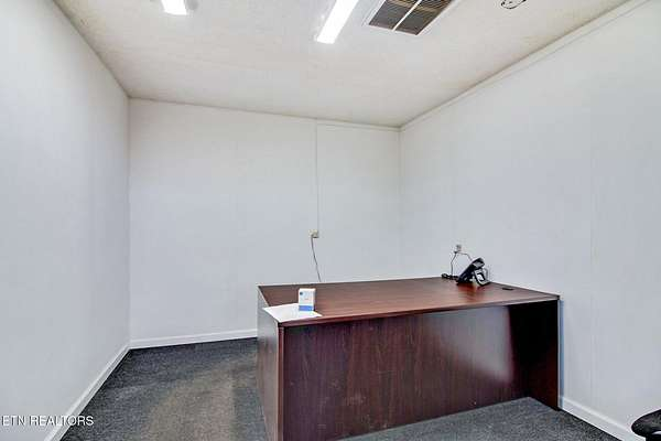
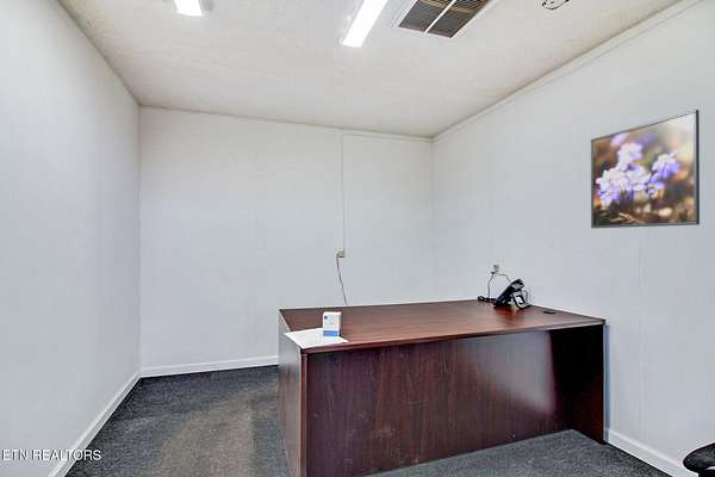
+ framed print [590,109,701,229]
